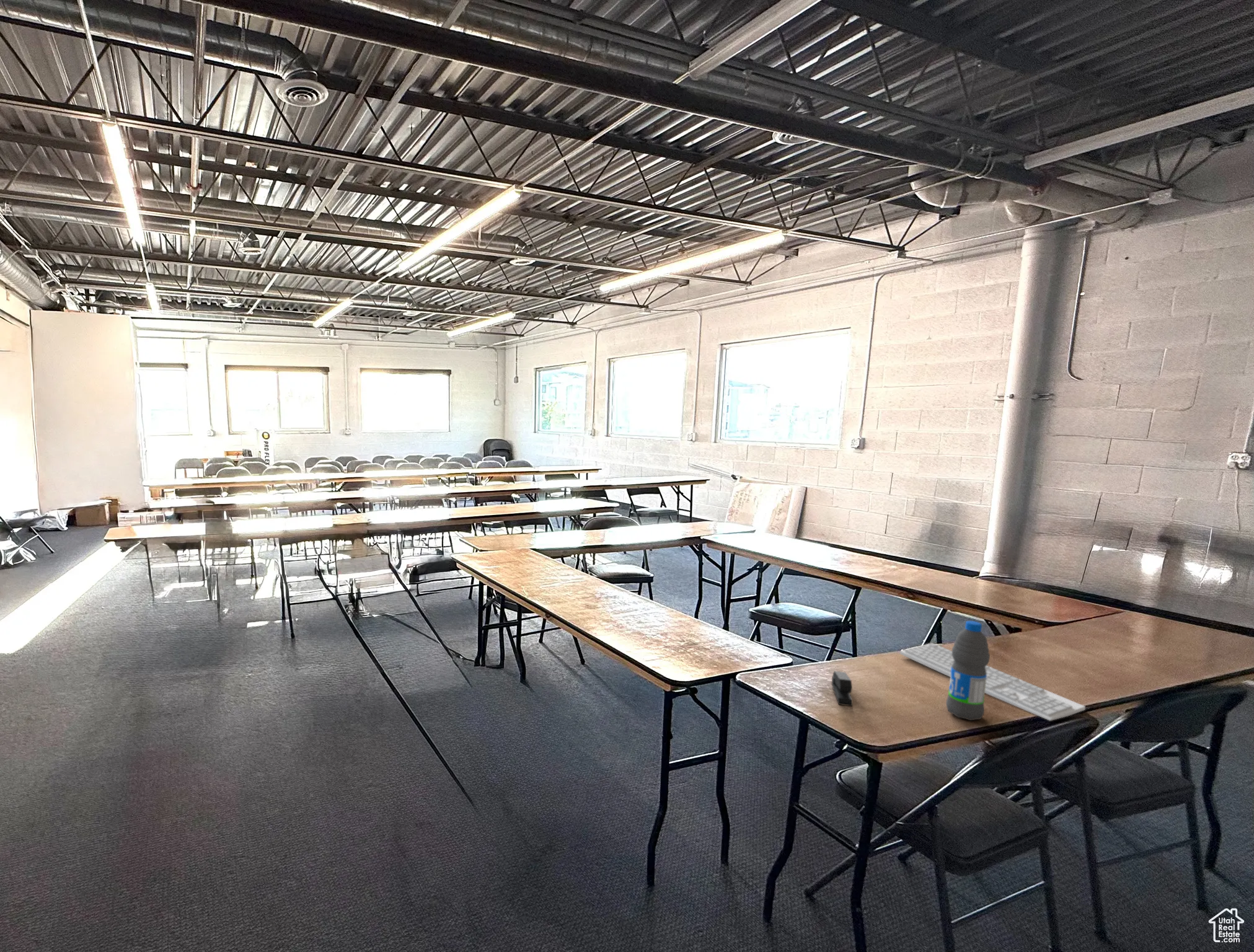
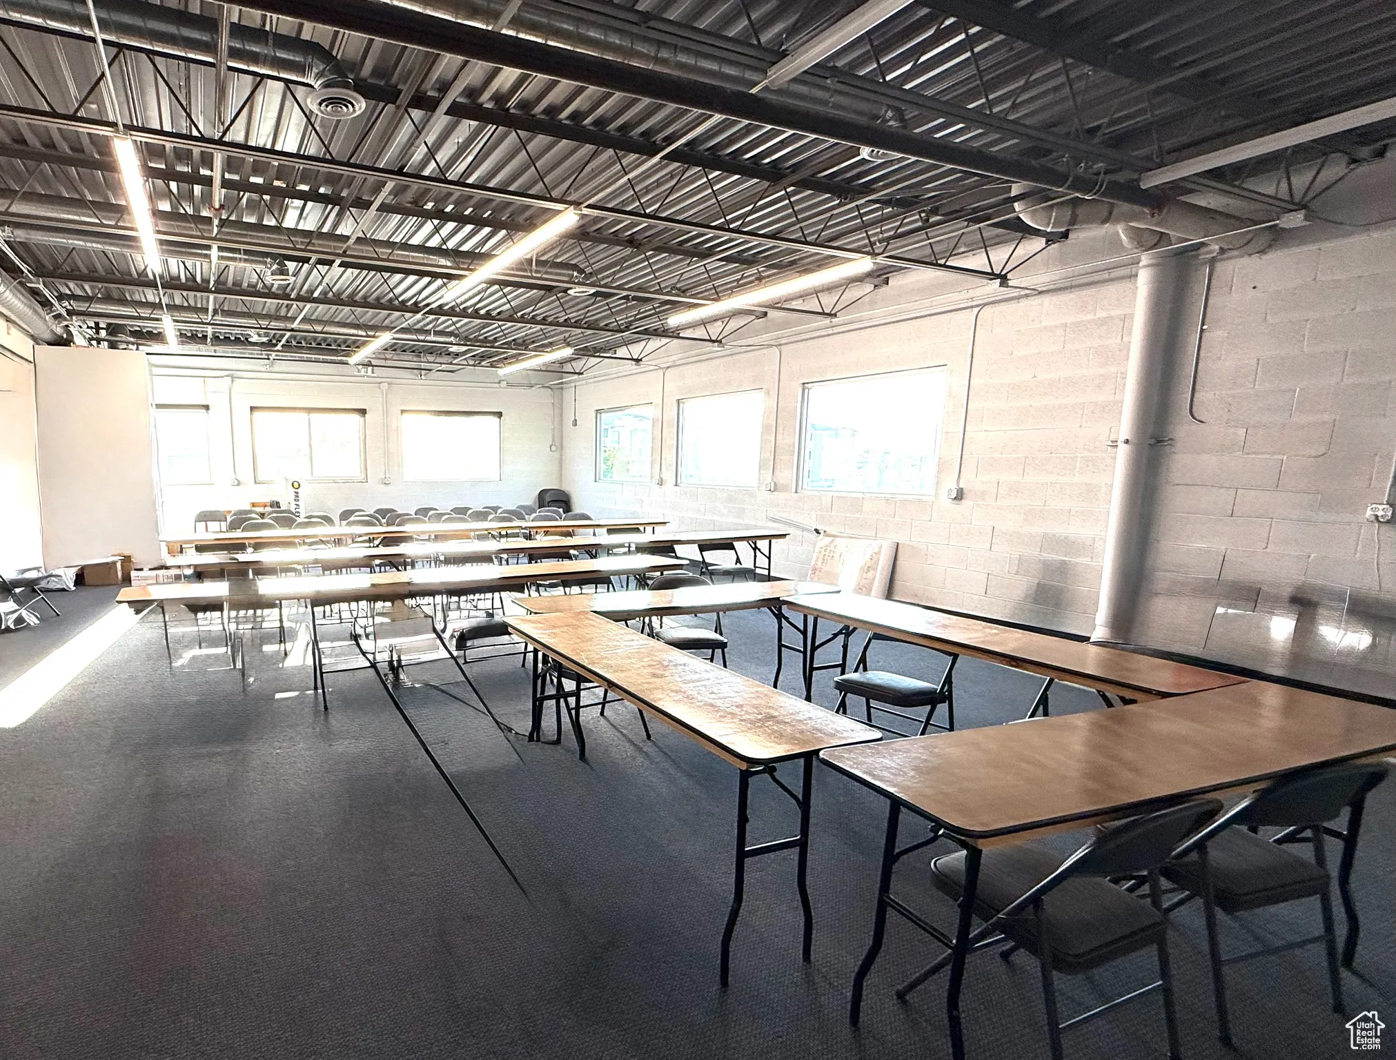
- stapler [831,671,853,707]
- keyboard [899,642,1086,721]
- water bottle [945,620,991,721]
